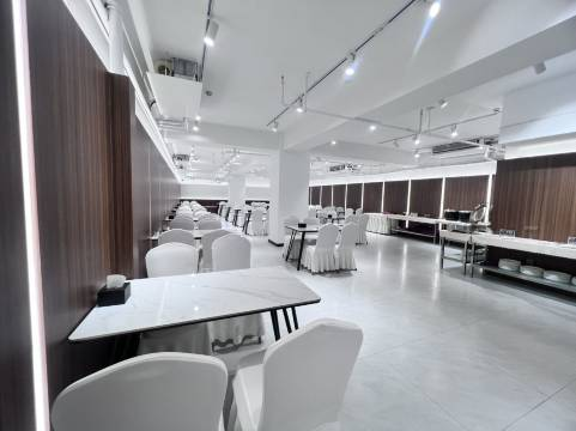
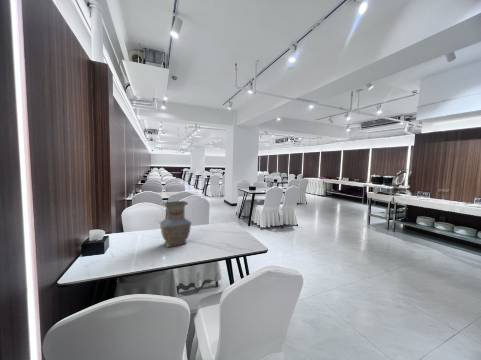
+ vase [159,200,193,248]
